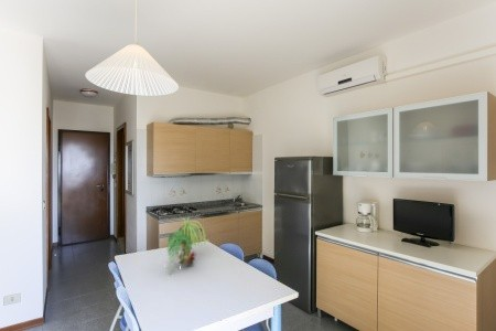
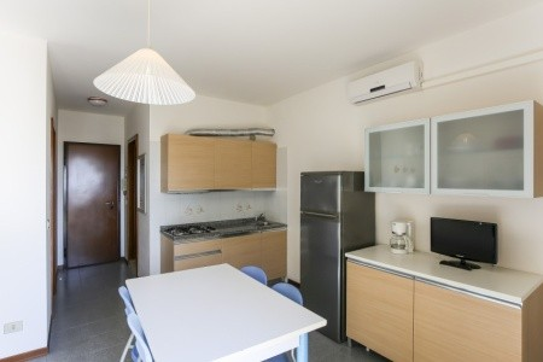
- plant [165,216,211,276]
